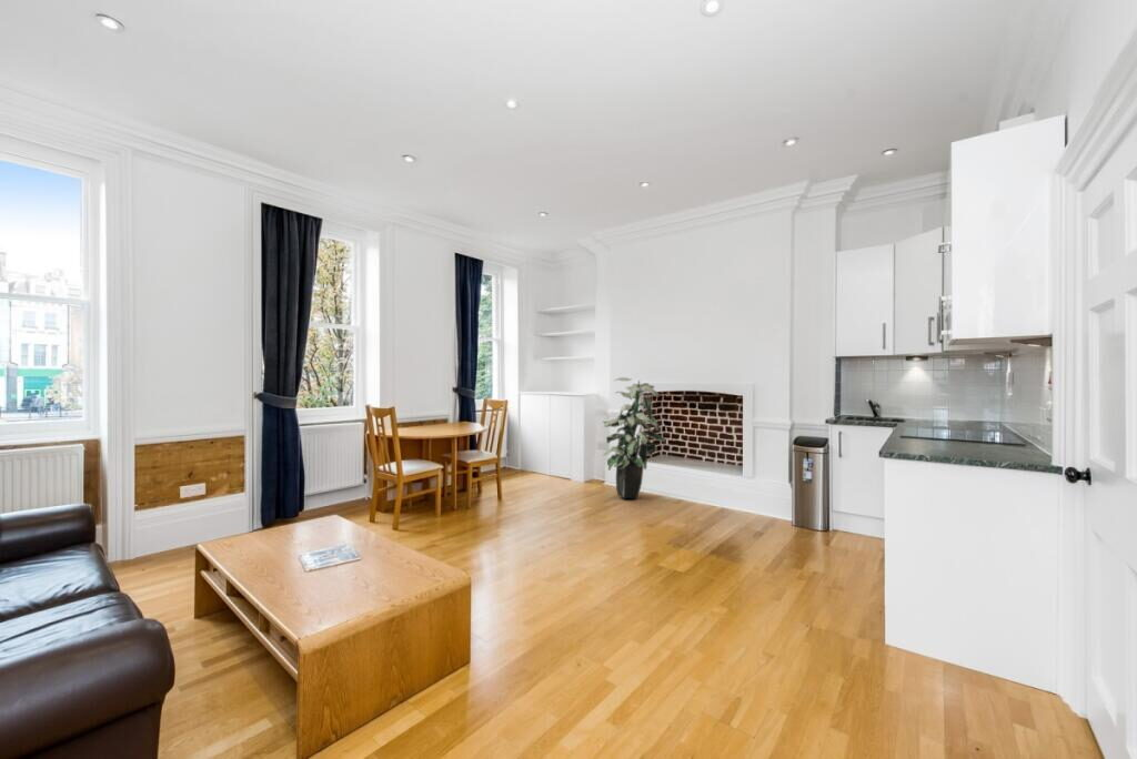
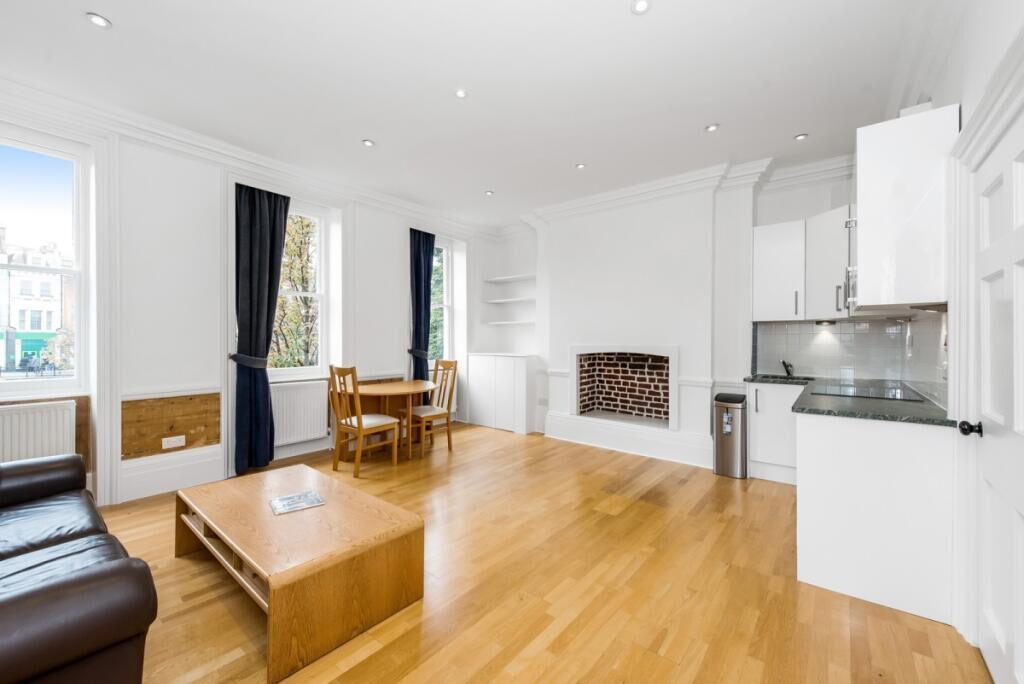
- indoor plant [602,376,667,499]
